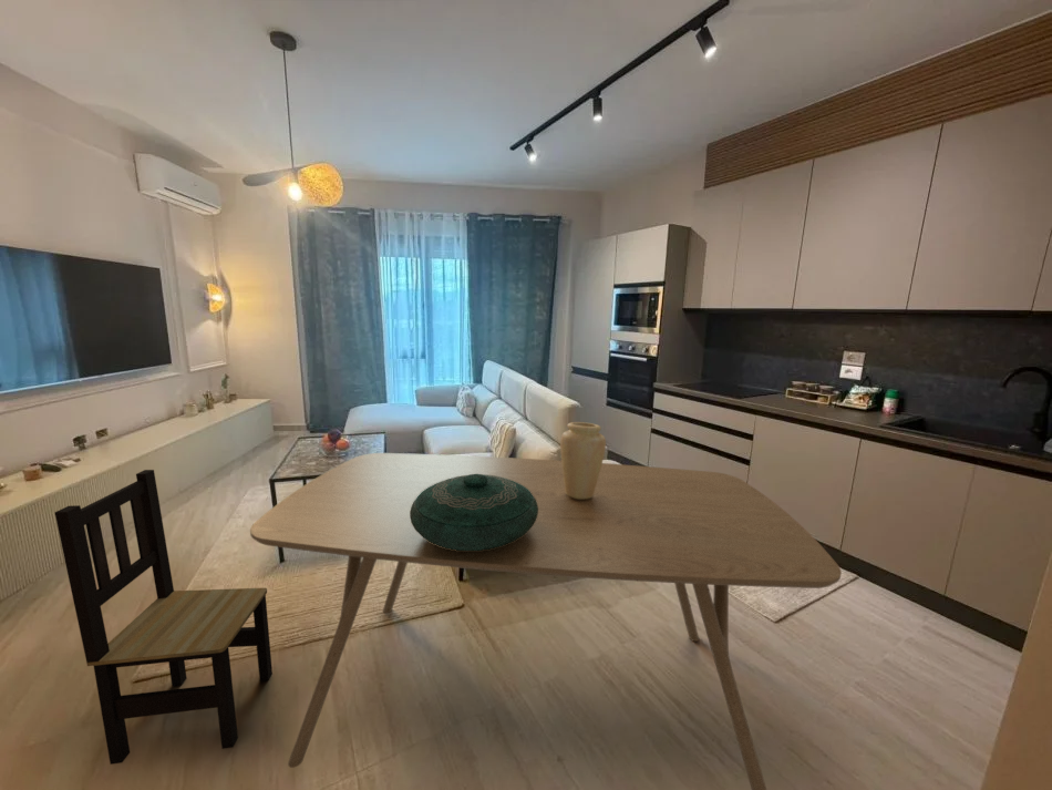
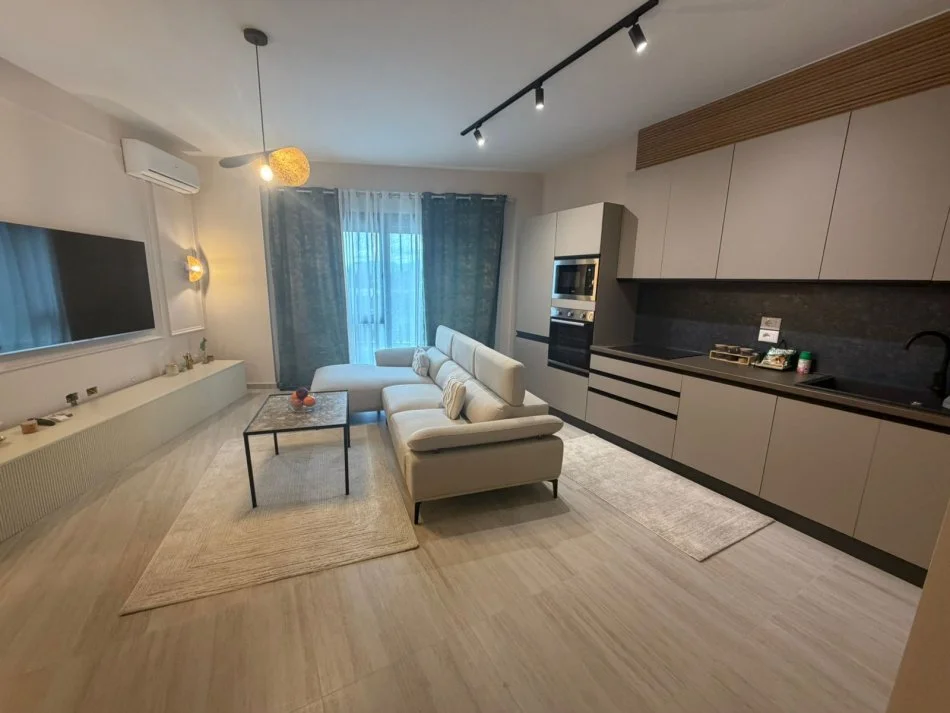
- dining table [249,452,843,790]
- decorative bowl [410,473,538,551]
- dining chair [54,469,274,766]
- vase [559,421,607,500]
